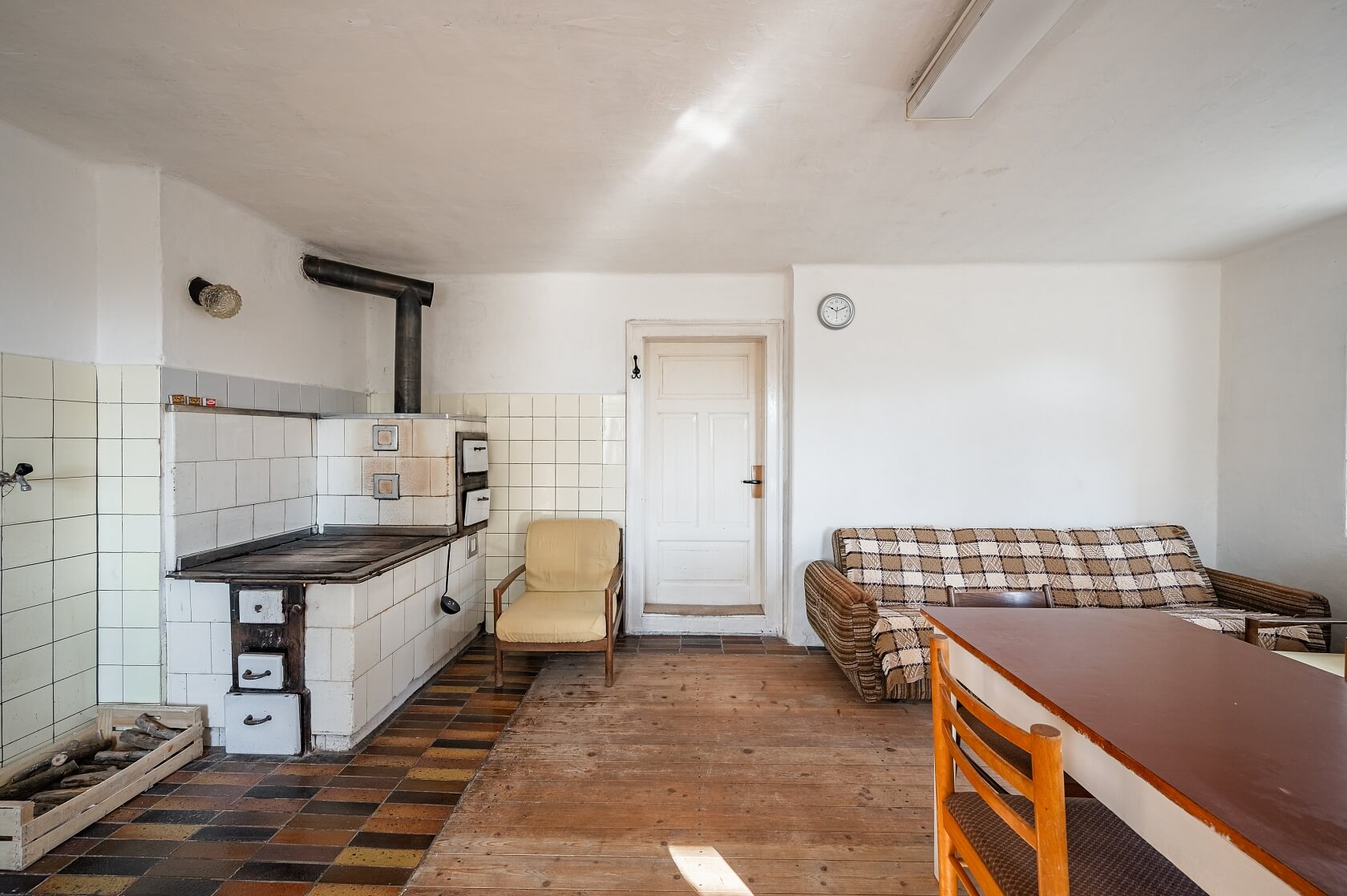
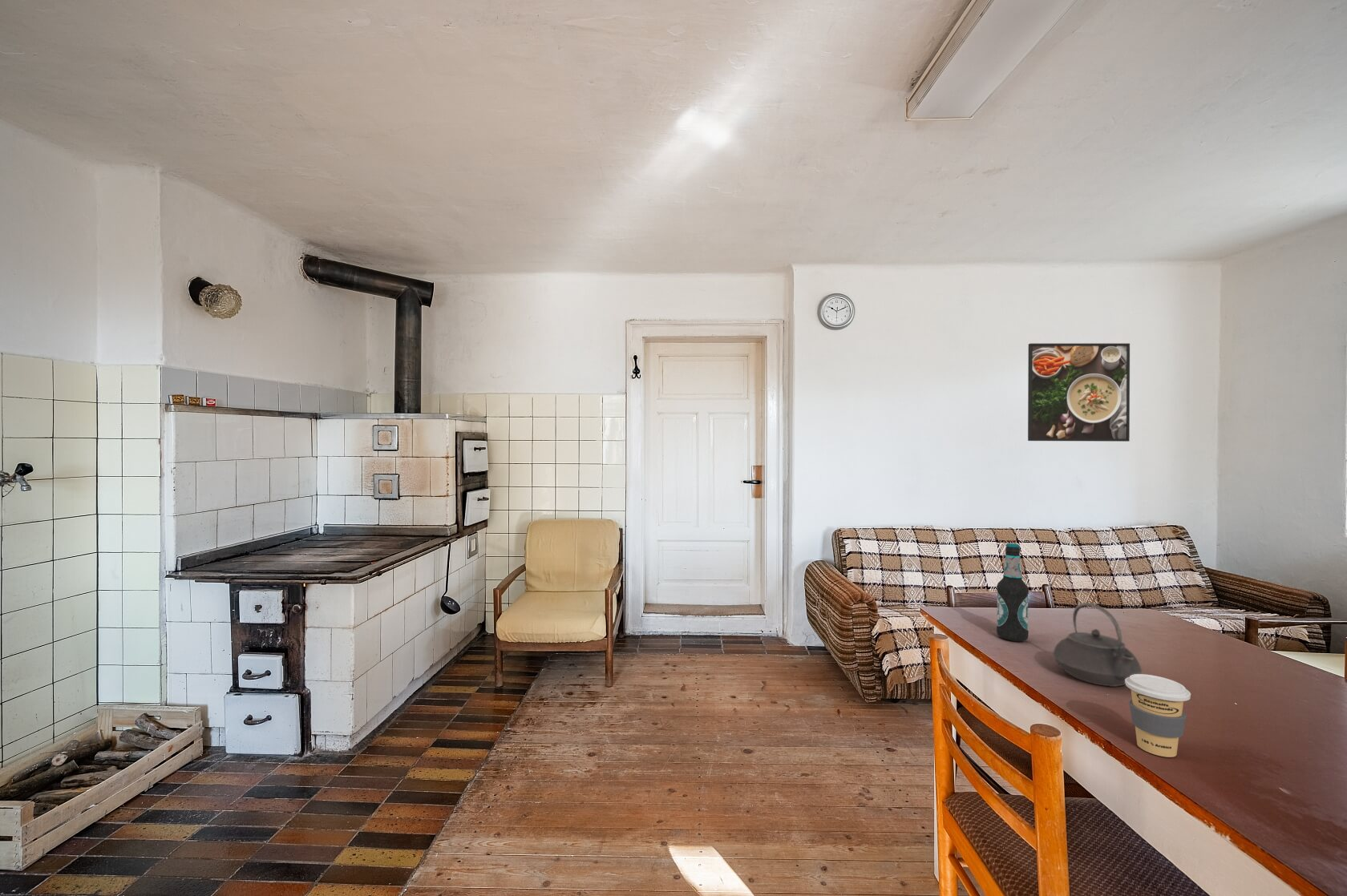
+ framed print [1027,342,1131,442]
+ bottle [996,543,1029,642]
+ coffee cup [1125,673,1191,758]
+ teapot [1052,602,1143,688]
